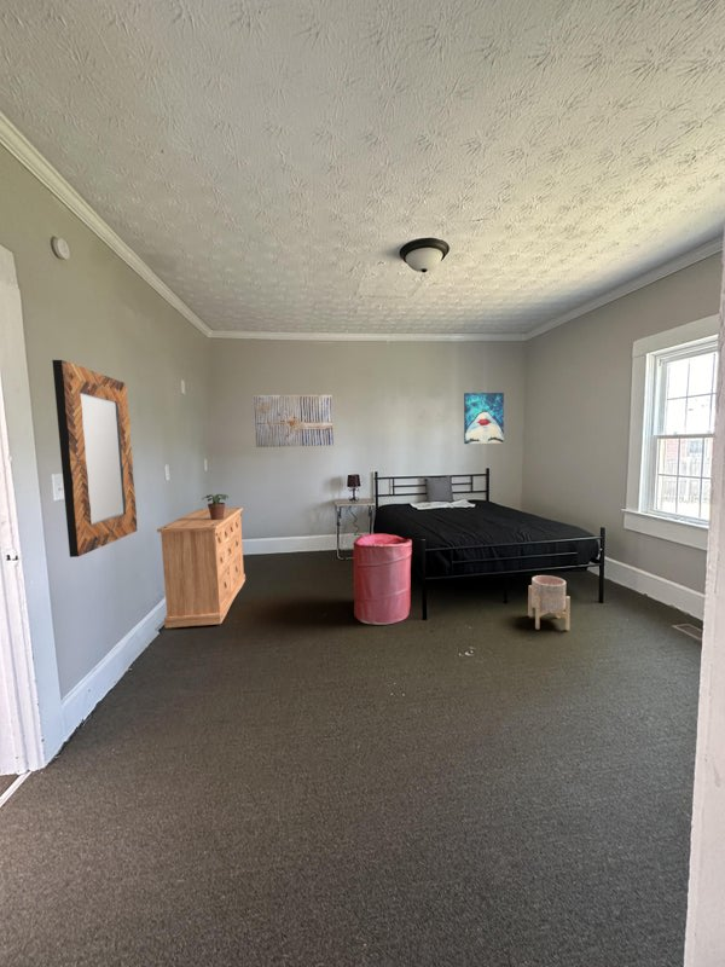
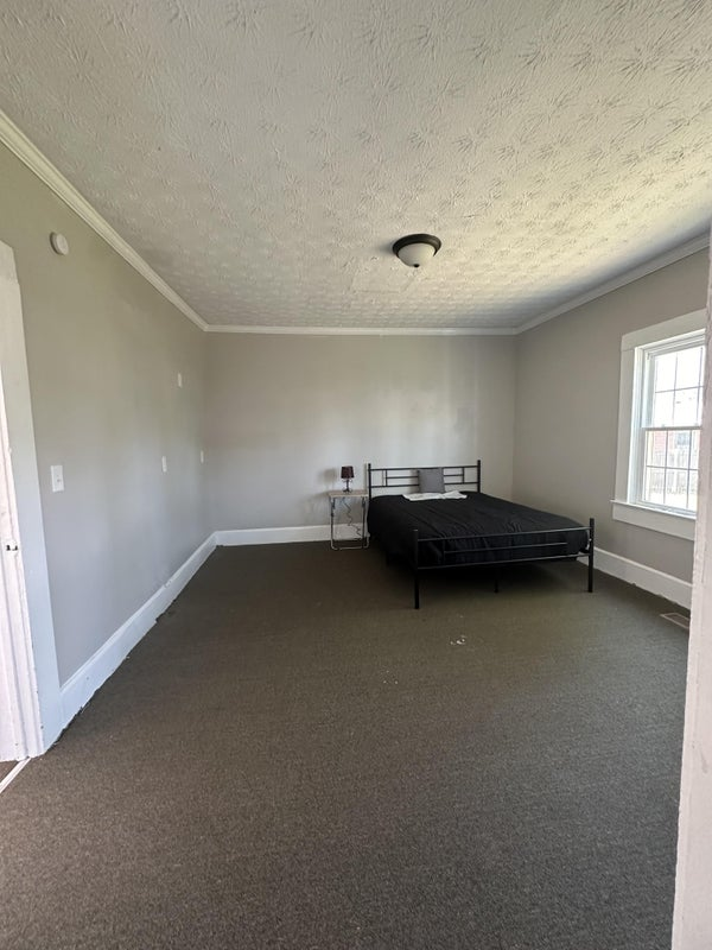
- wall art [253,394,335,448]
- dresser [156,506,246,629]
- potted plant [201,493,230,520]
- laundry hamper [352,533,413,626]
- wall art [463,392,505,445]
- planter [527,574,572,632]
- home mirror [51,359,138,558]
